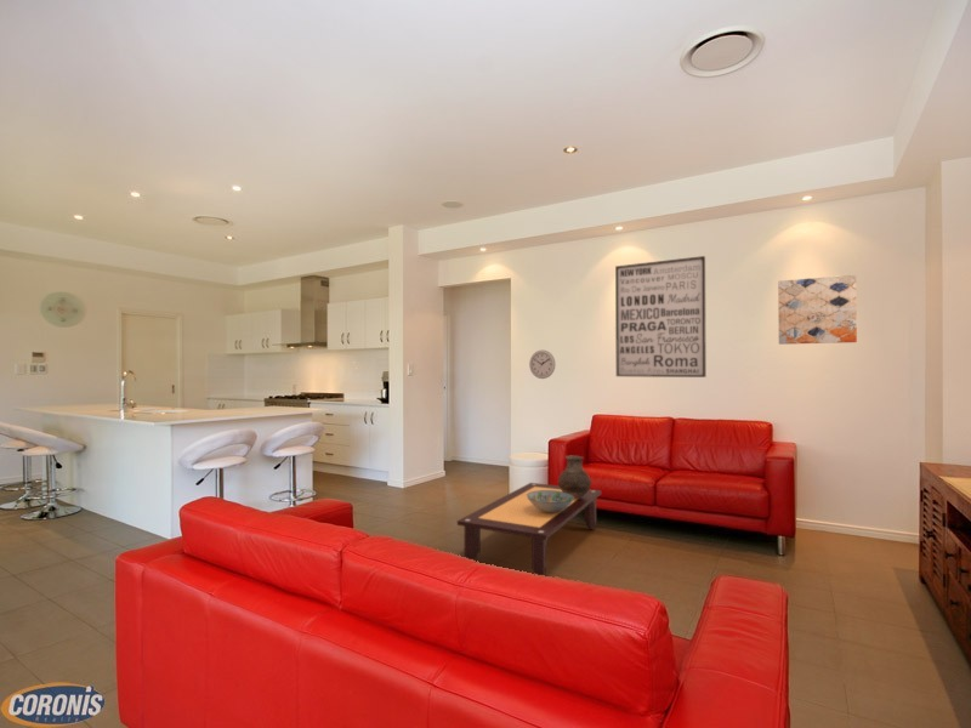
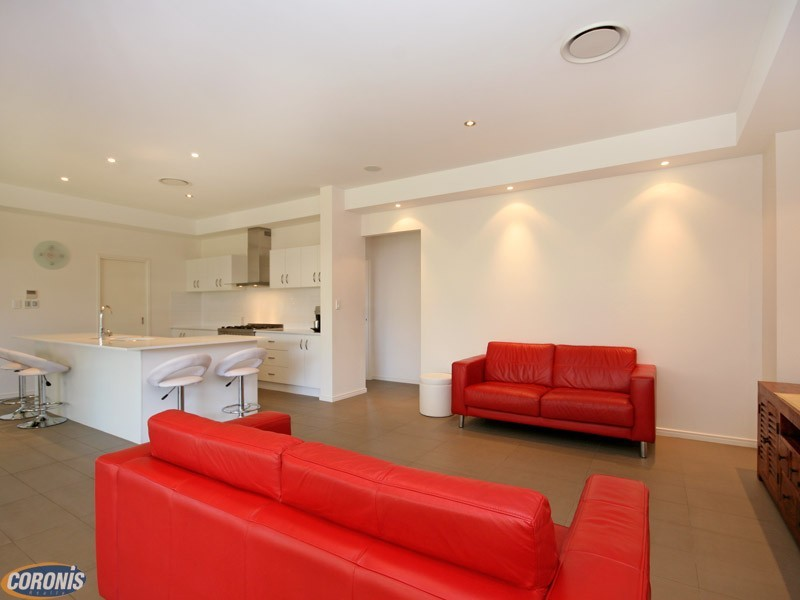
- decorative bowl [527,490,574,512]
- wall clock [528,349,557,380]
- coffee table [456,482,602,576]
- vase [557,455,592,497]
- wall art [777,273,858,346]
- wall art [614,255,708,379]
